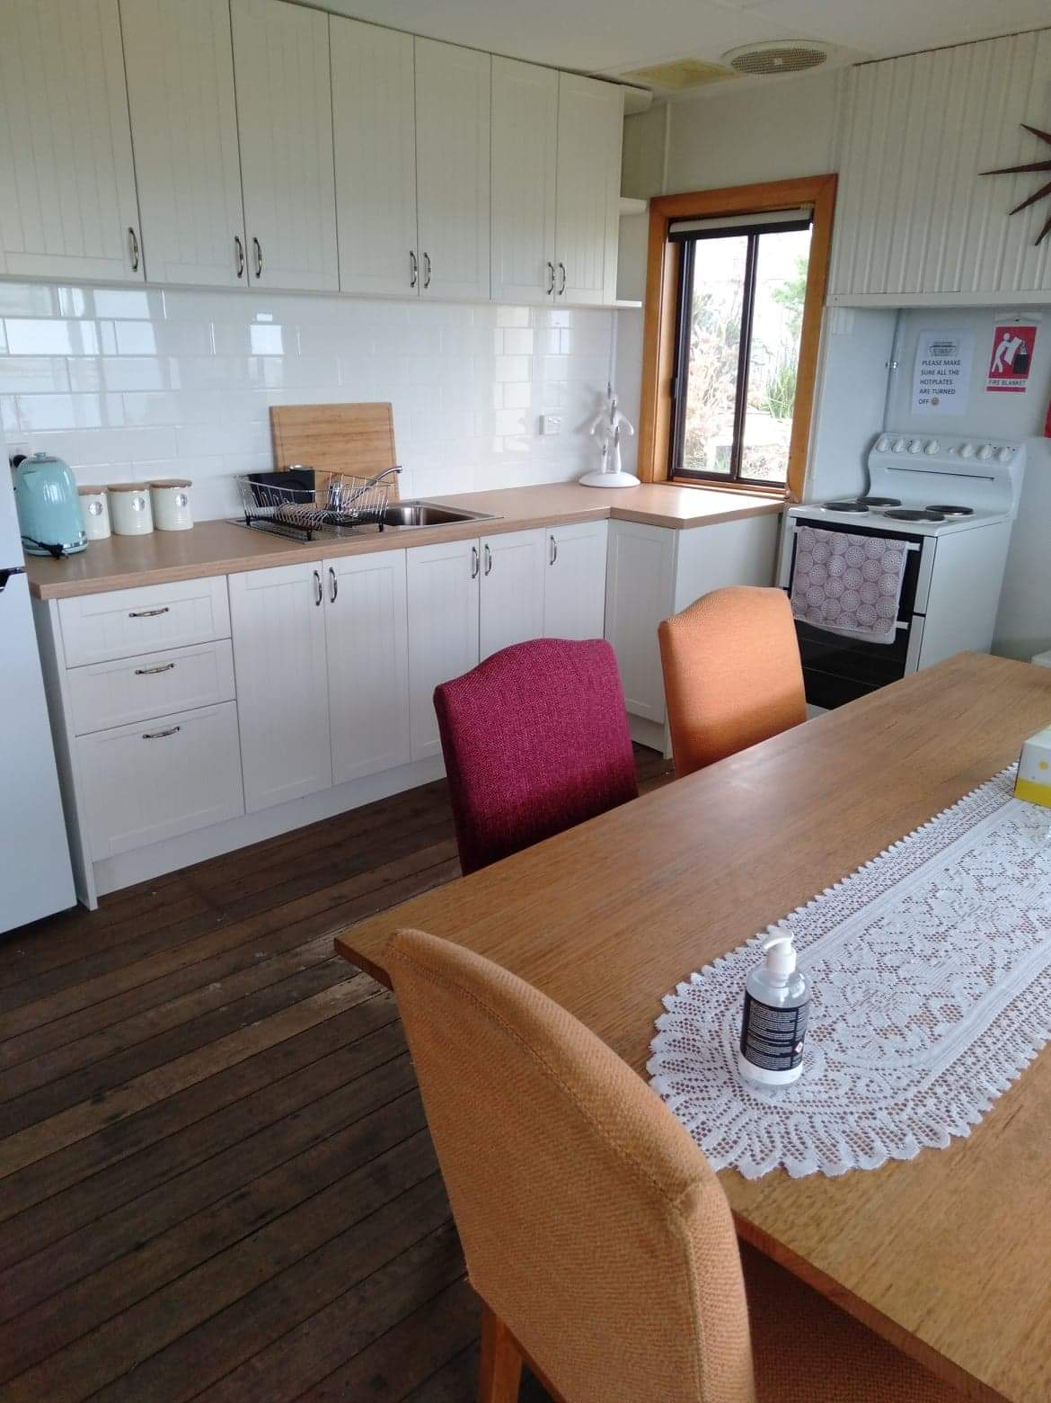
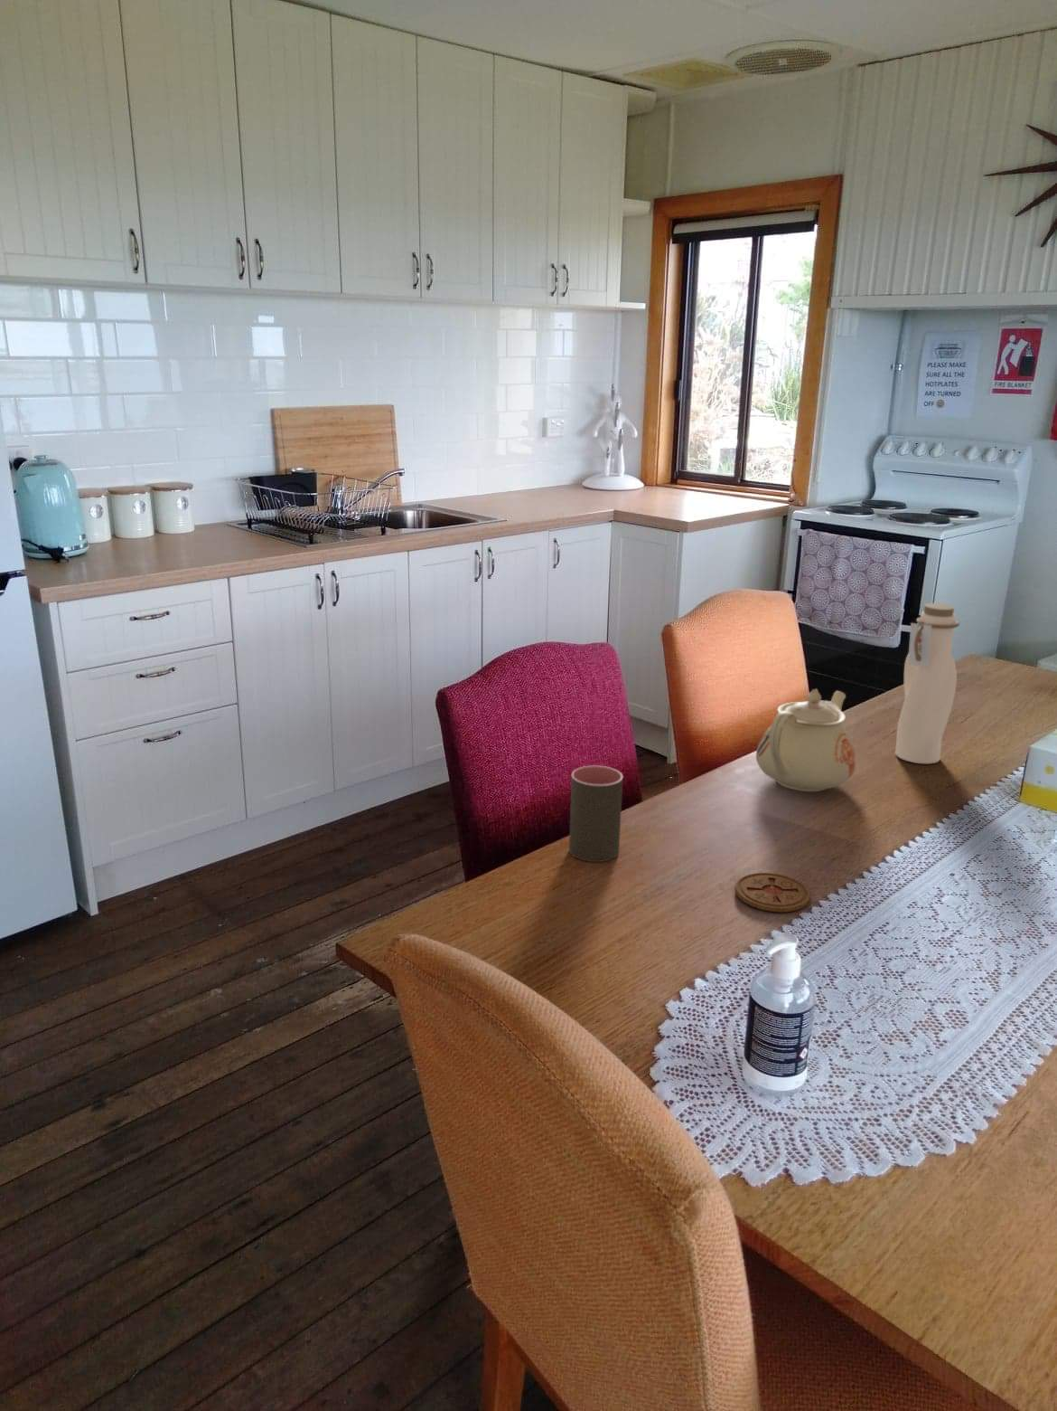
+ teapot [755,689,857,792]
+ coaster [735,872,812,912]
+ cup [568,765,623,863]
+ water bottle [895,602,960,764]
